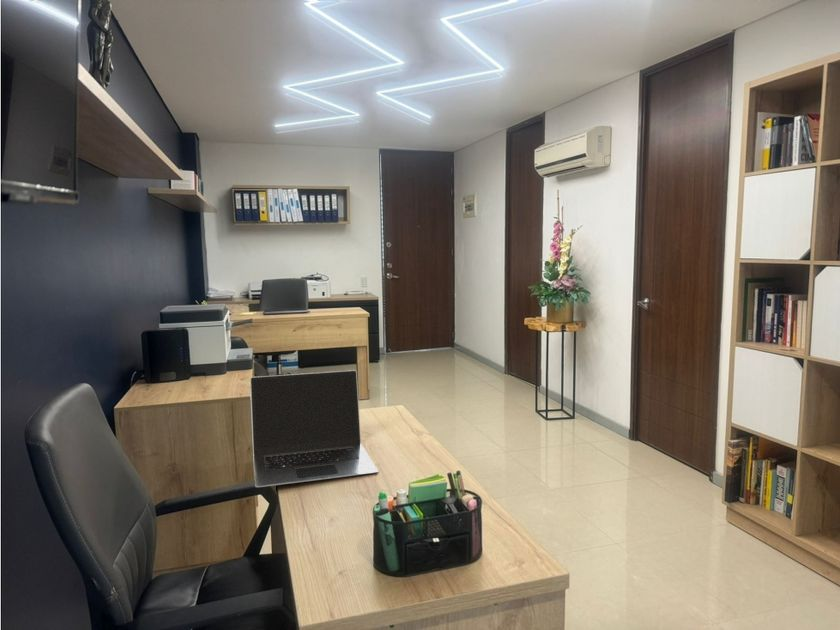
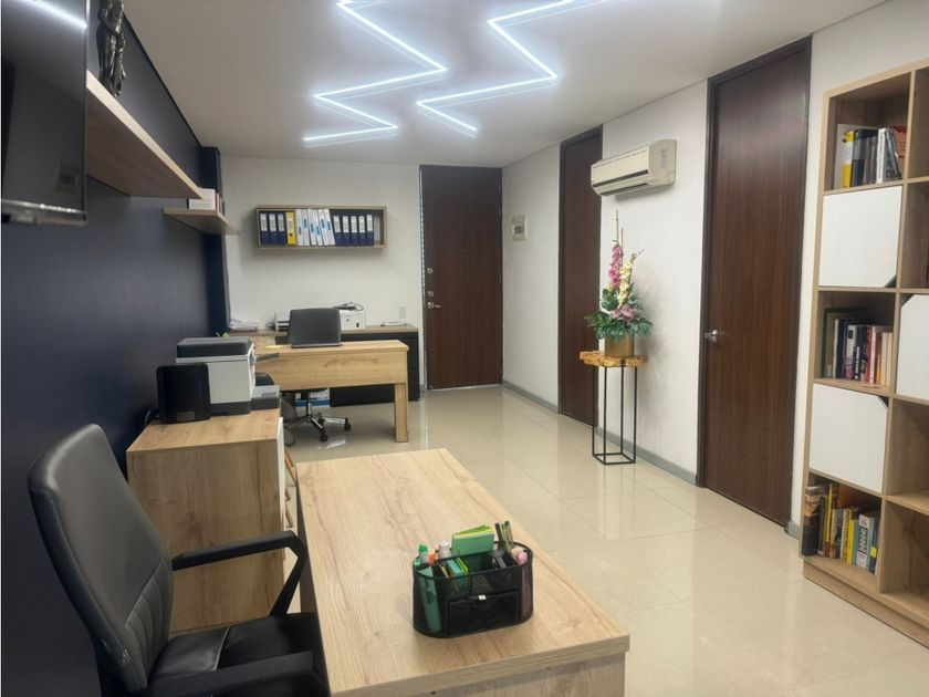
- laptop [249,369,379,488]
